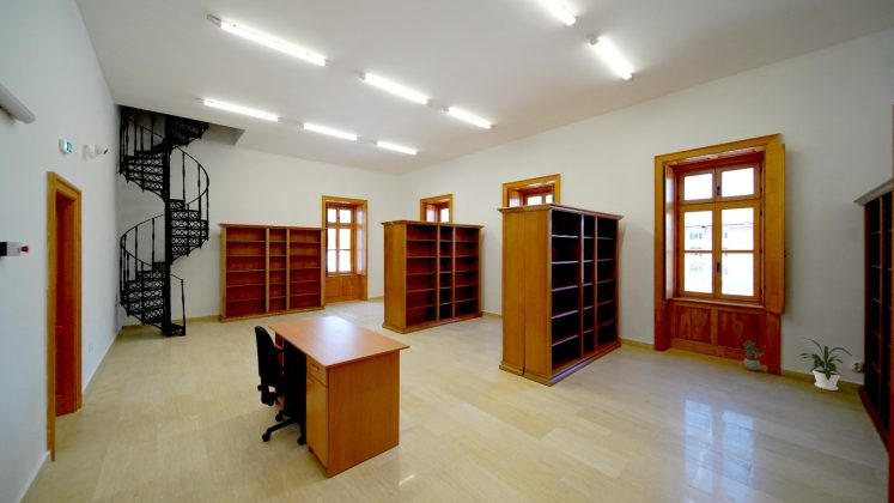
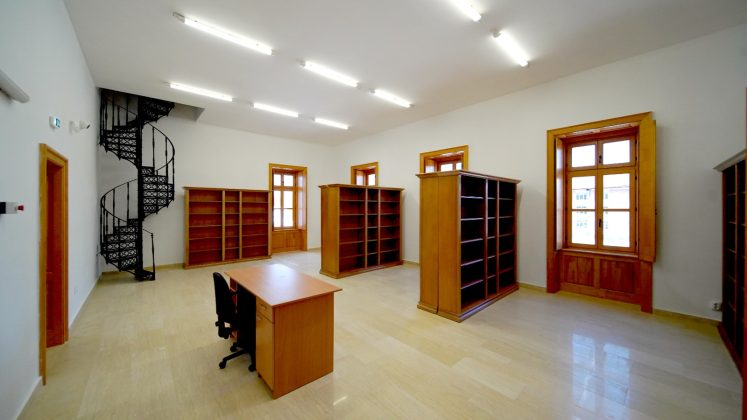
- potted plant [742,340,766,372]
- house plant [799,337,852,392]
